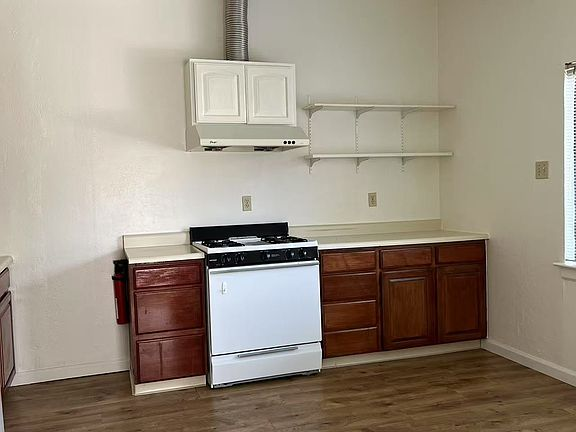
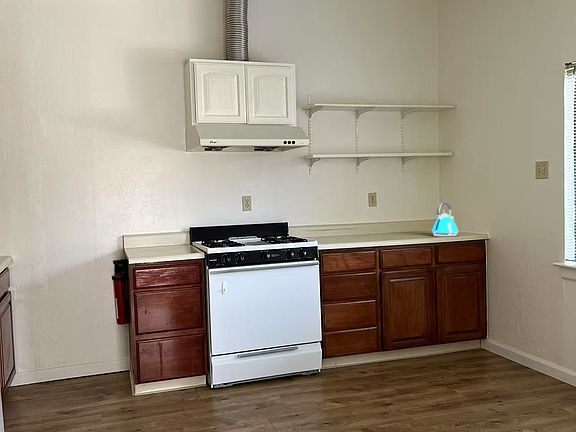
+ kettle [431,202,459,237]
